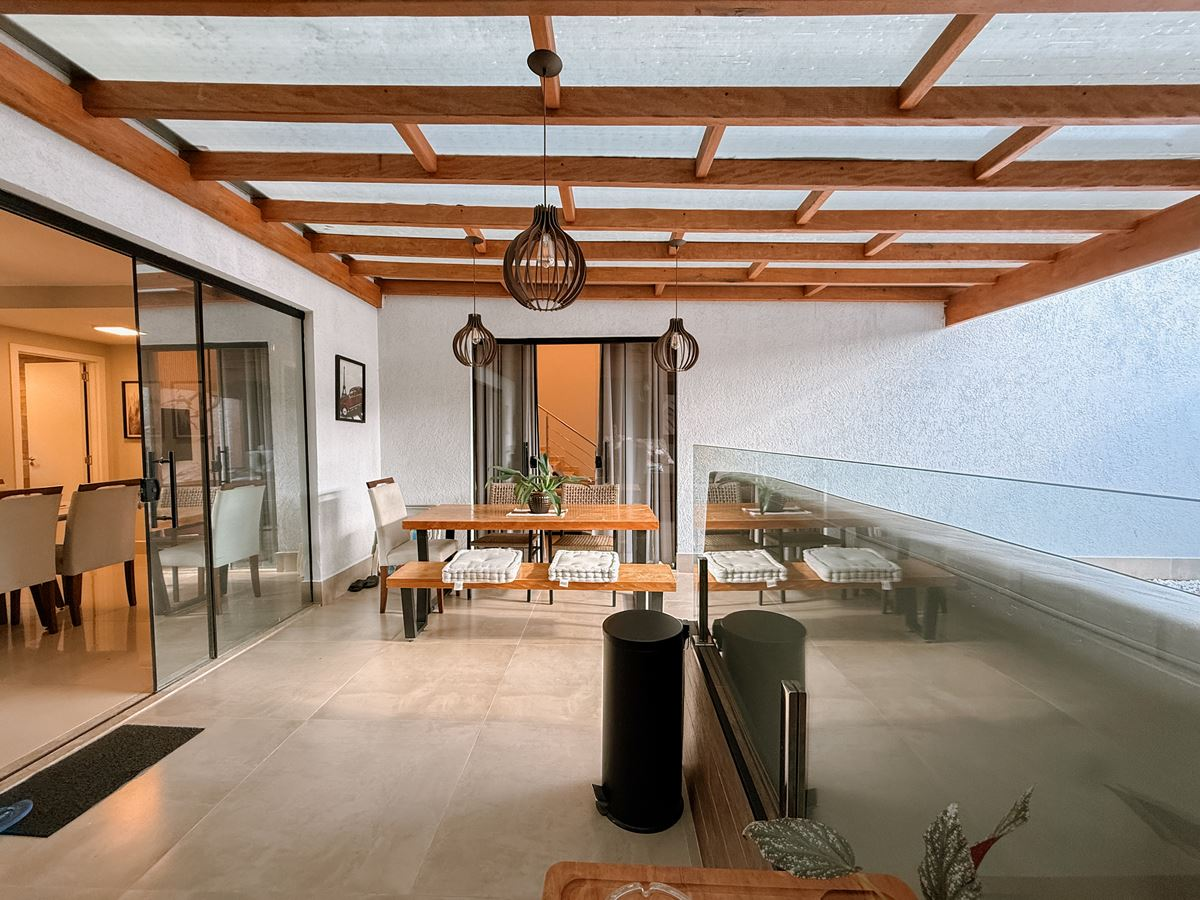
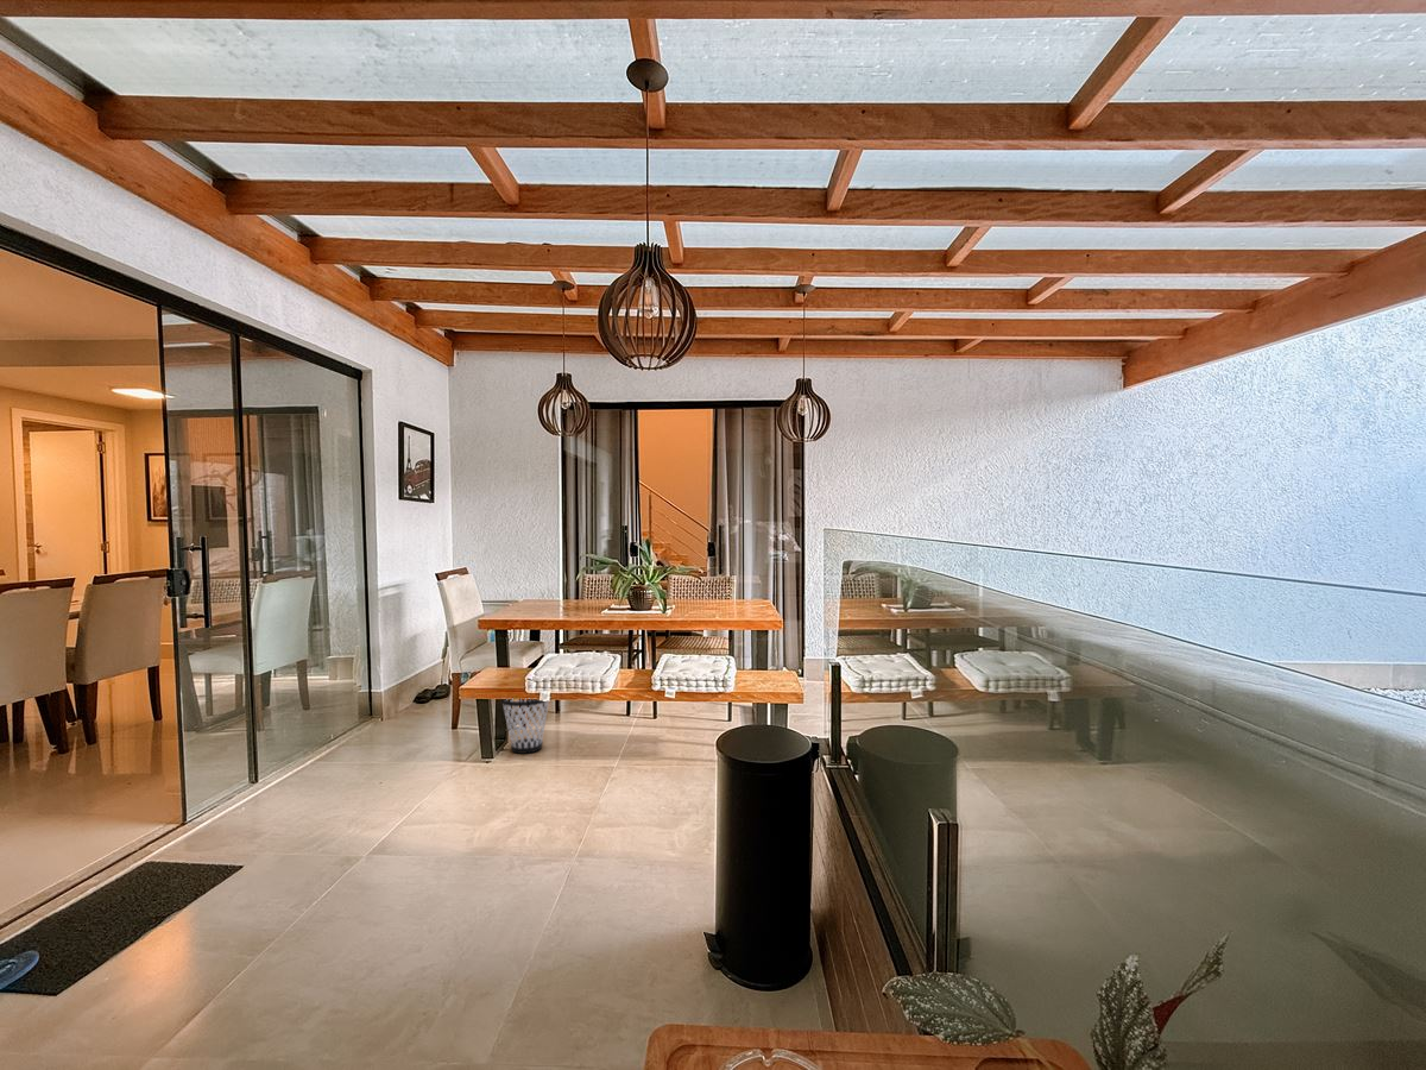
+ wastebasket [500,699,550,755]
